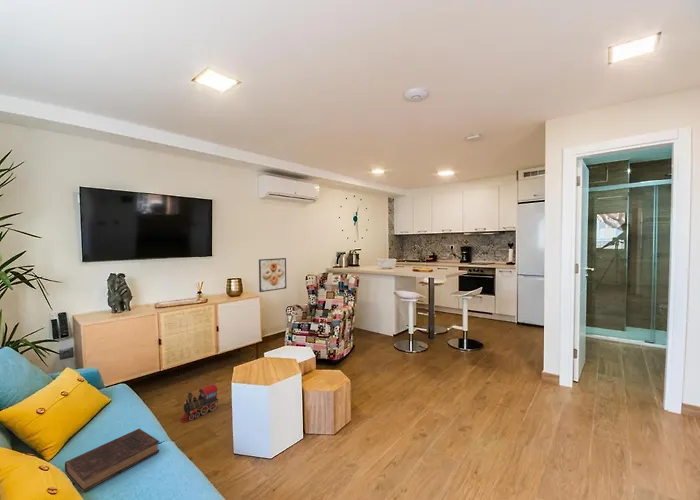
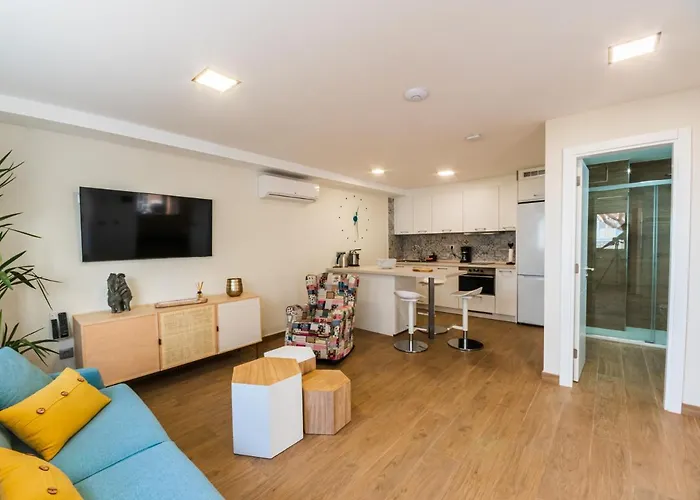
- book [64,427,161,493]
- toy train [180,383,220,423]
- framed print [258,257,287,293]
